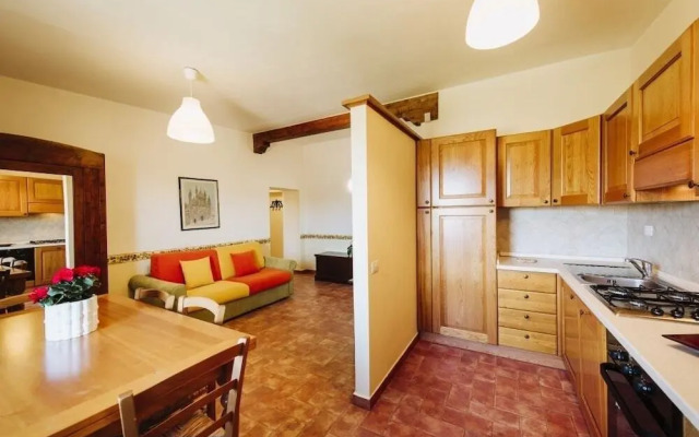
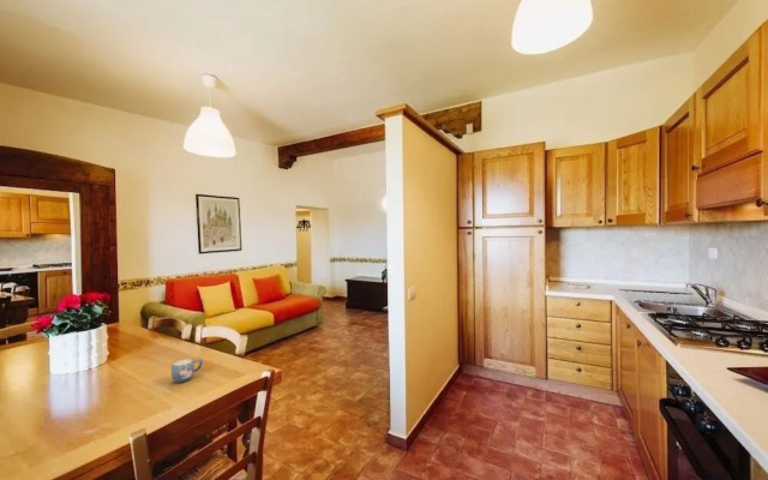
+ mug [169,358,204,384]
